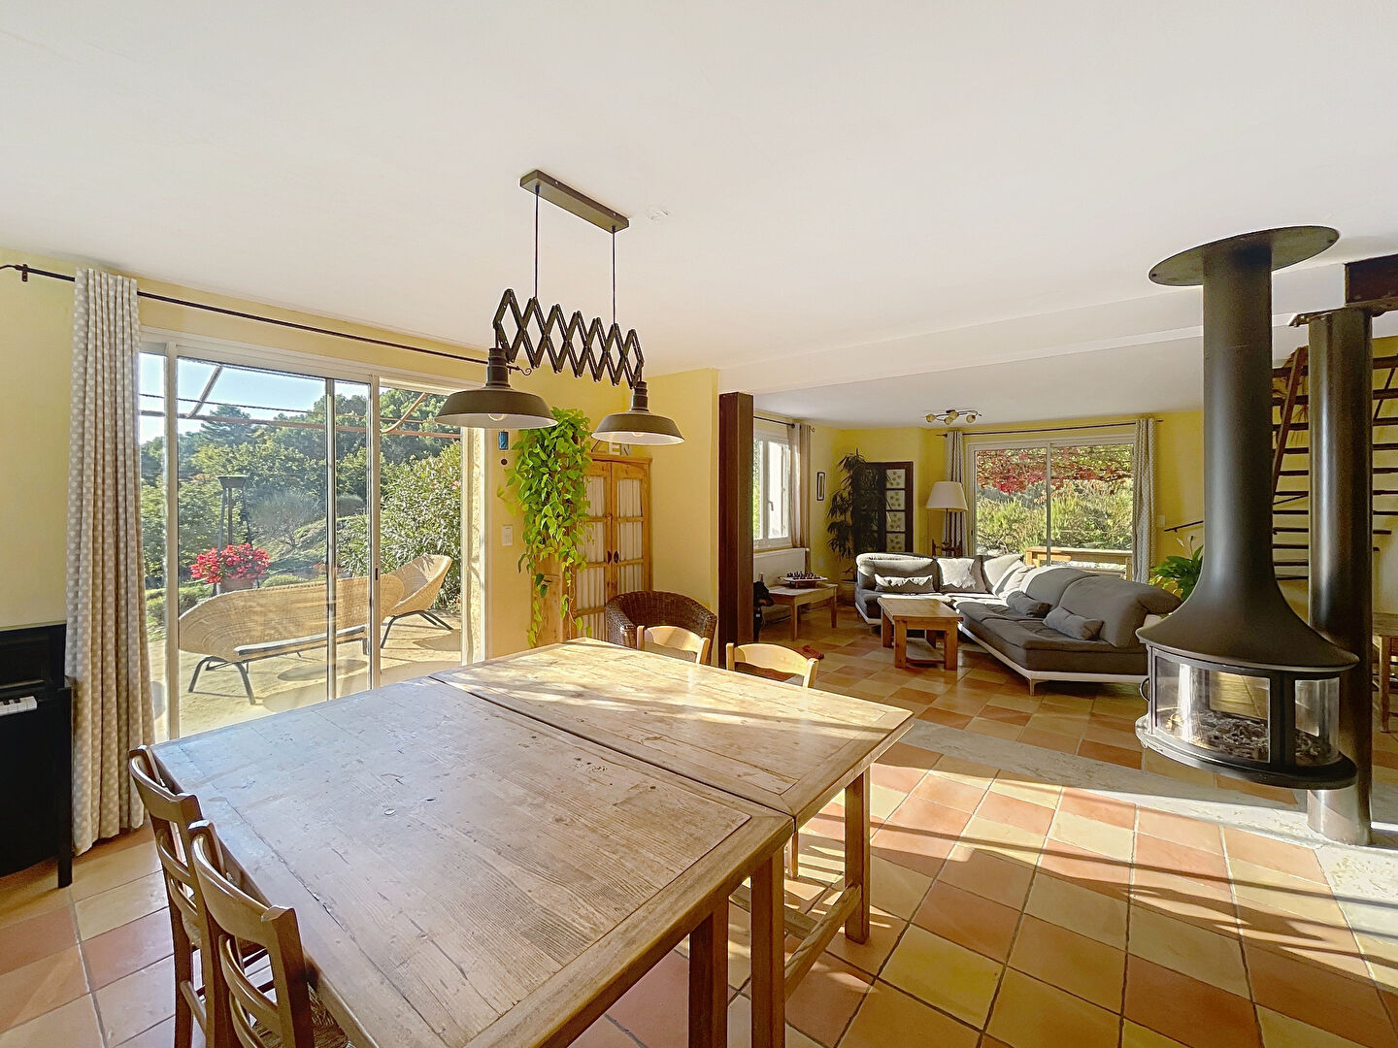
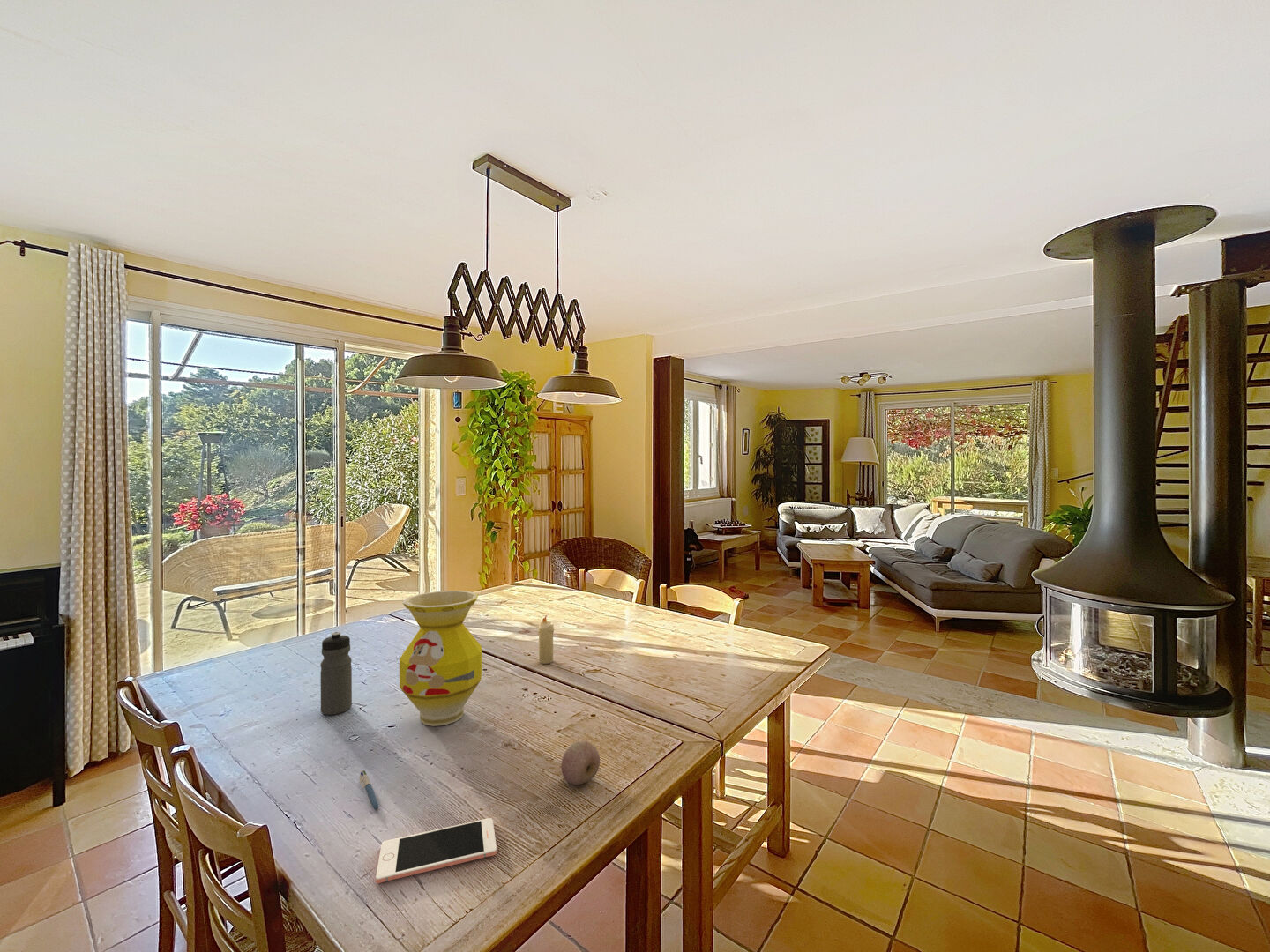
+ fruit [560,739,601,785]
+ vase [399,590,482,727]
+ water bottle [319,631,353,716]
+ pen [358,770,379,811]
+ candle [537,614,555,665]
+ cell phone [375,817,497,884]
